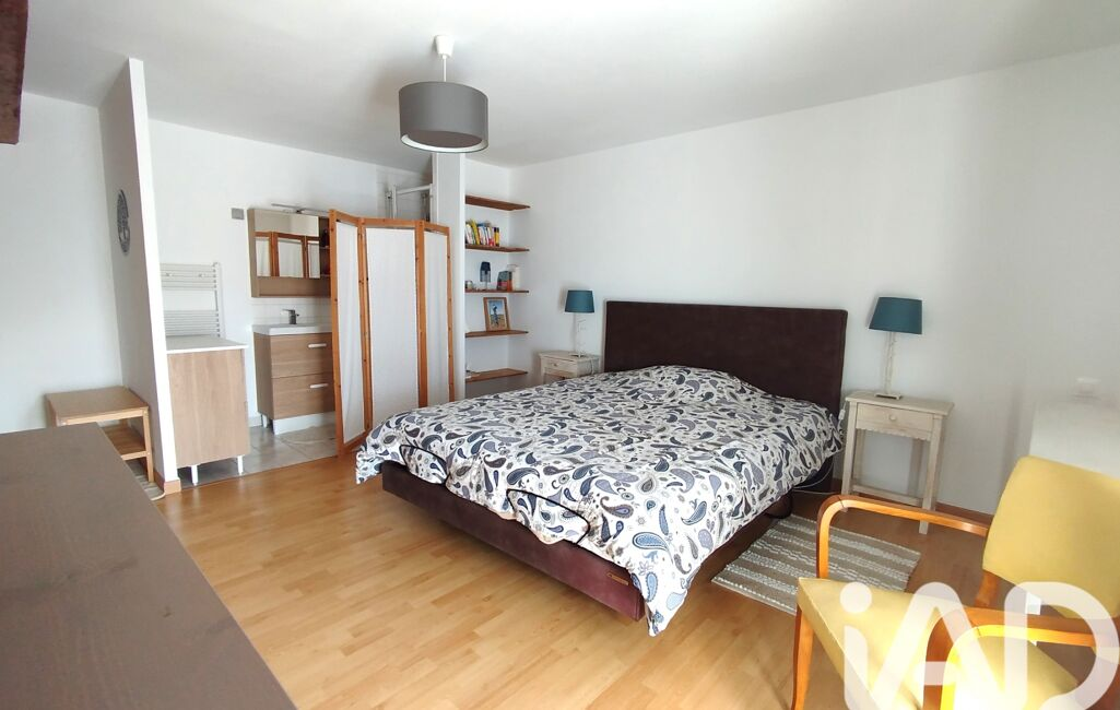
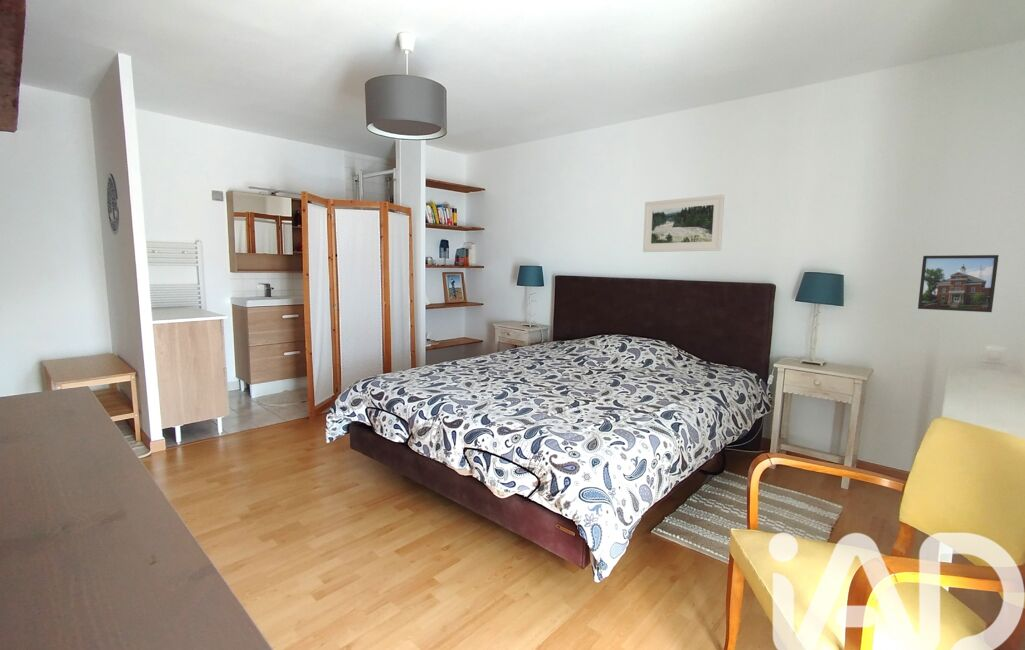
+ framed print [642,194,725,253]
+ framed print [917,254,1000,313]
